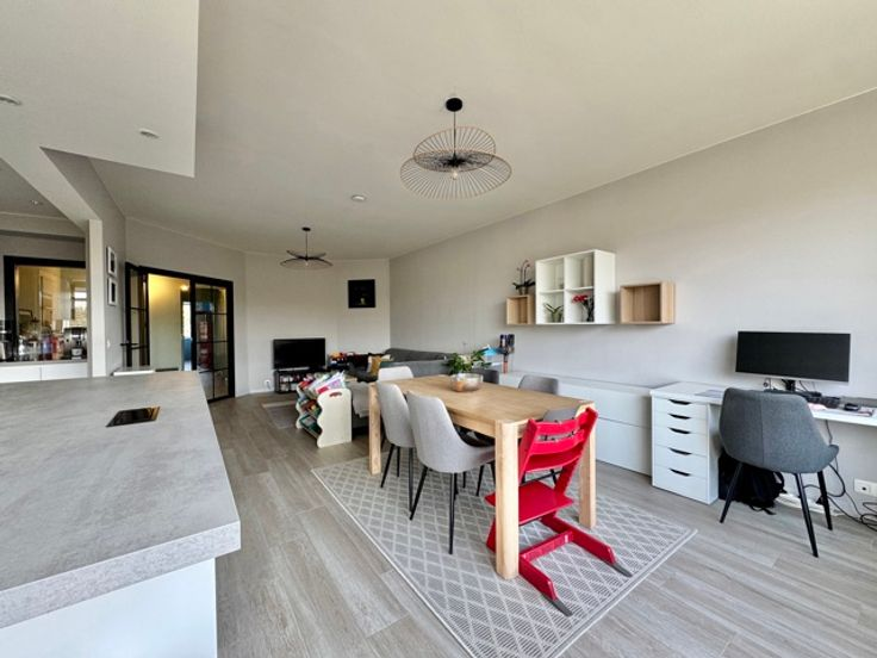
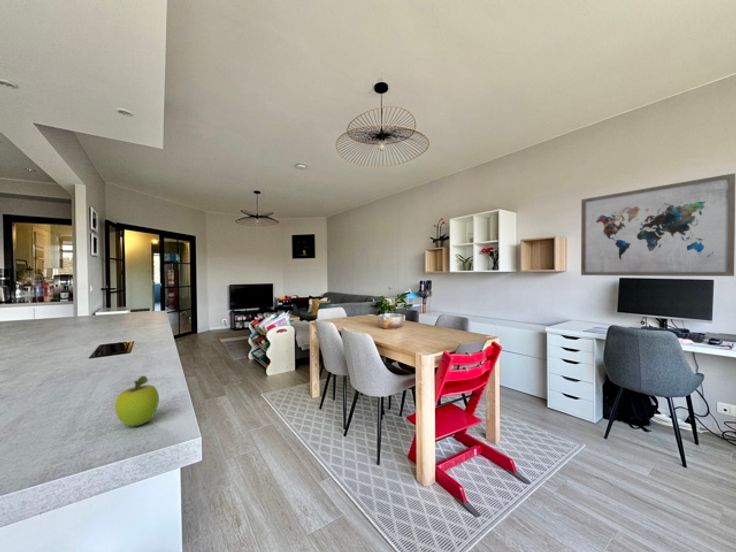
+ wall art [580,172,736,277]
+ fruit [114,375,160,427]
